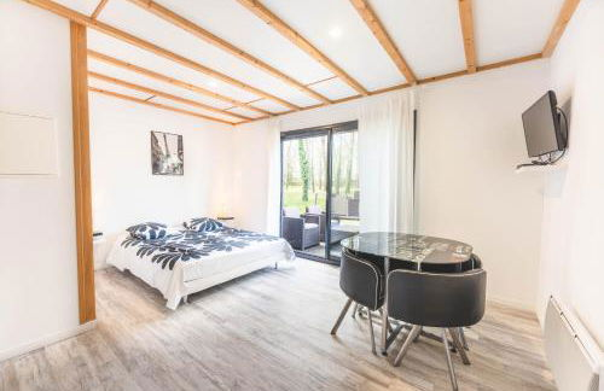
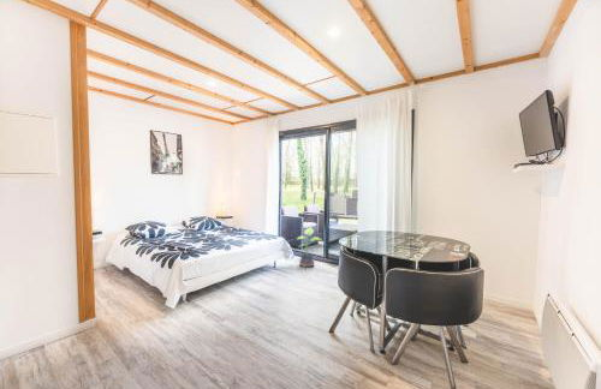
+ potted plant [296,226,323,269]
